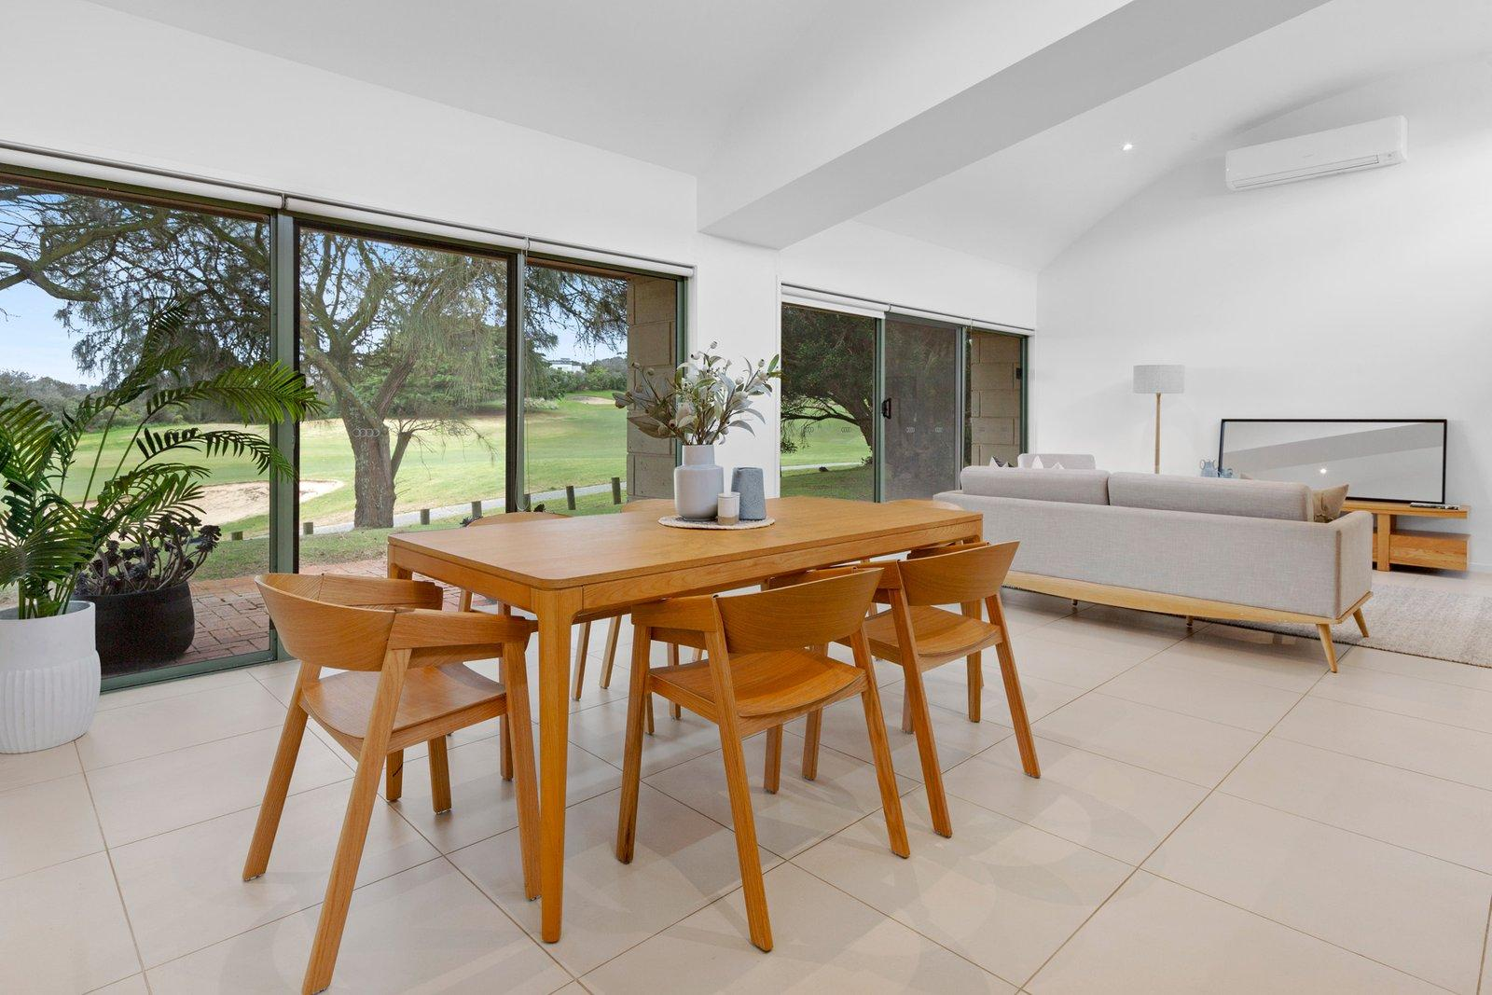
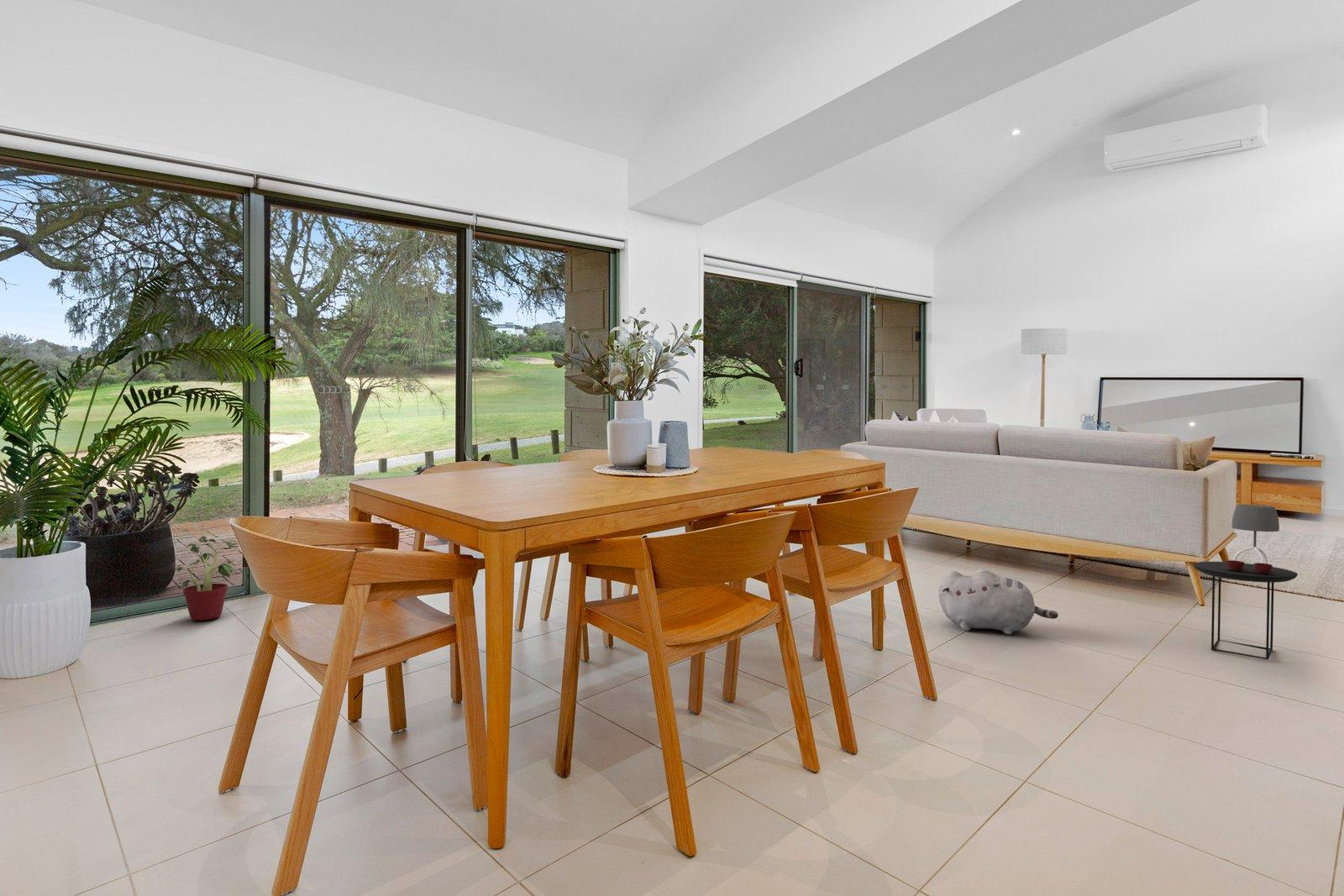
+ potted plant [174,535,238,621]
+ side table [1192,504,1299,661]
+ plush toy [937,569,1059,635]
